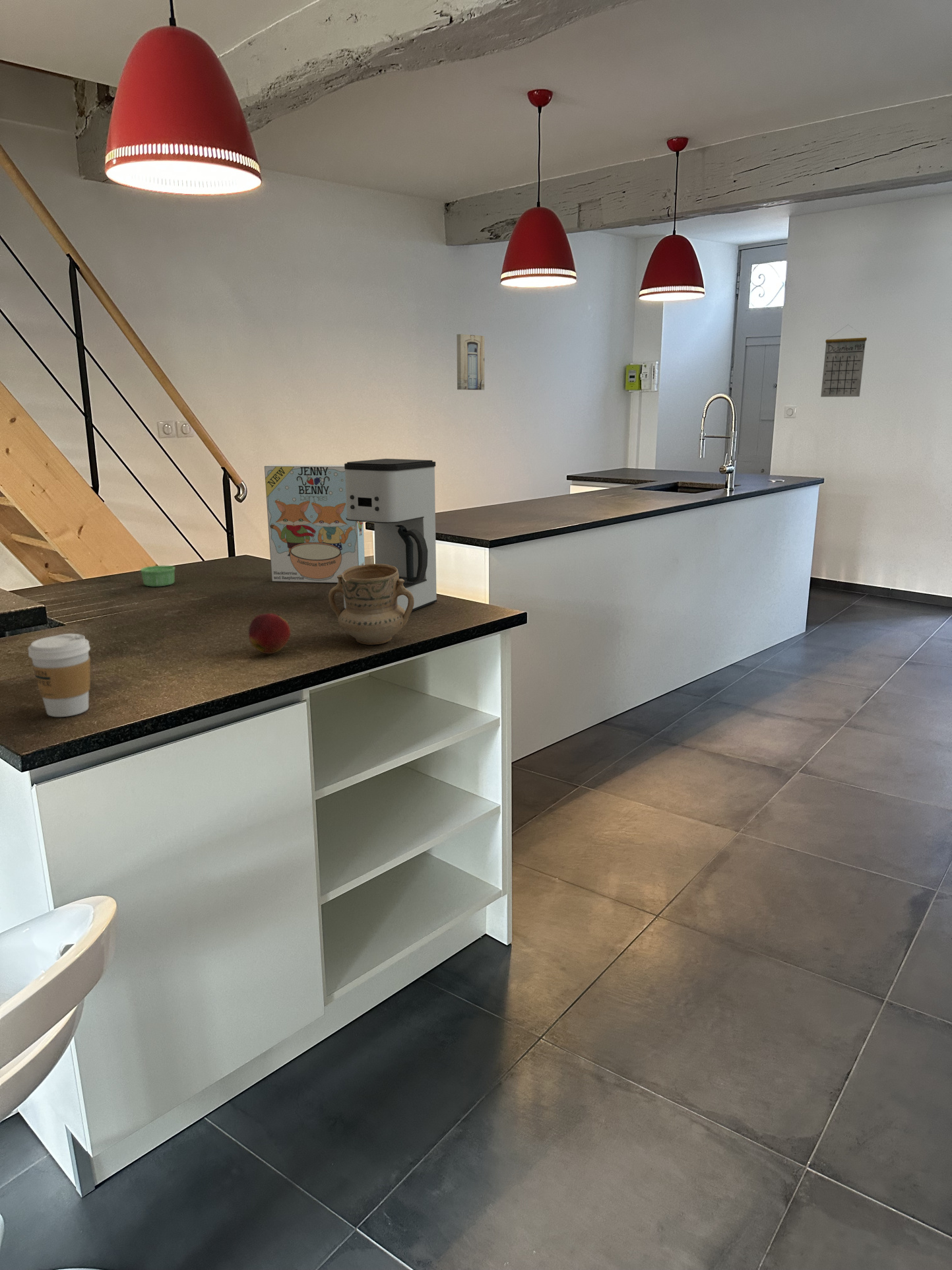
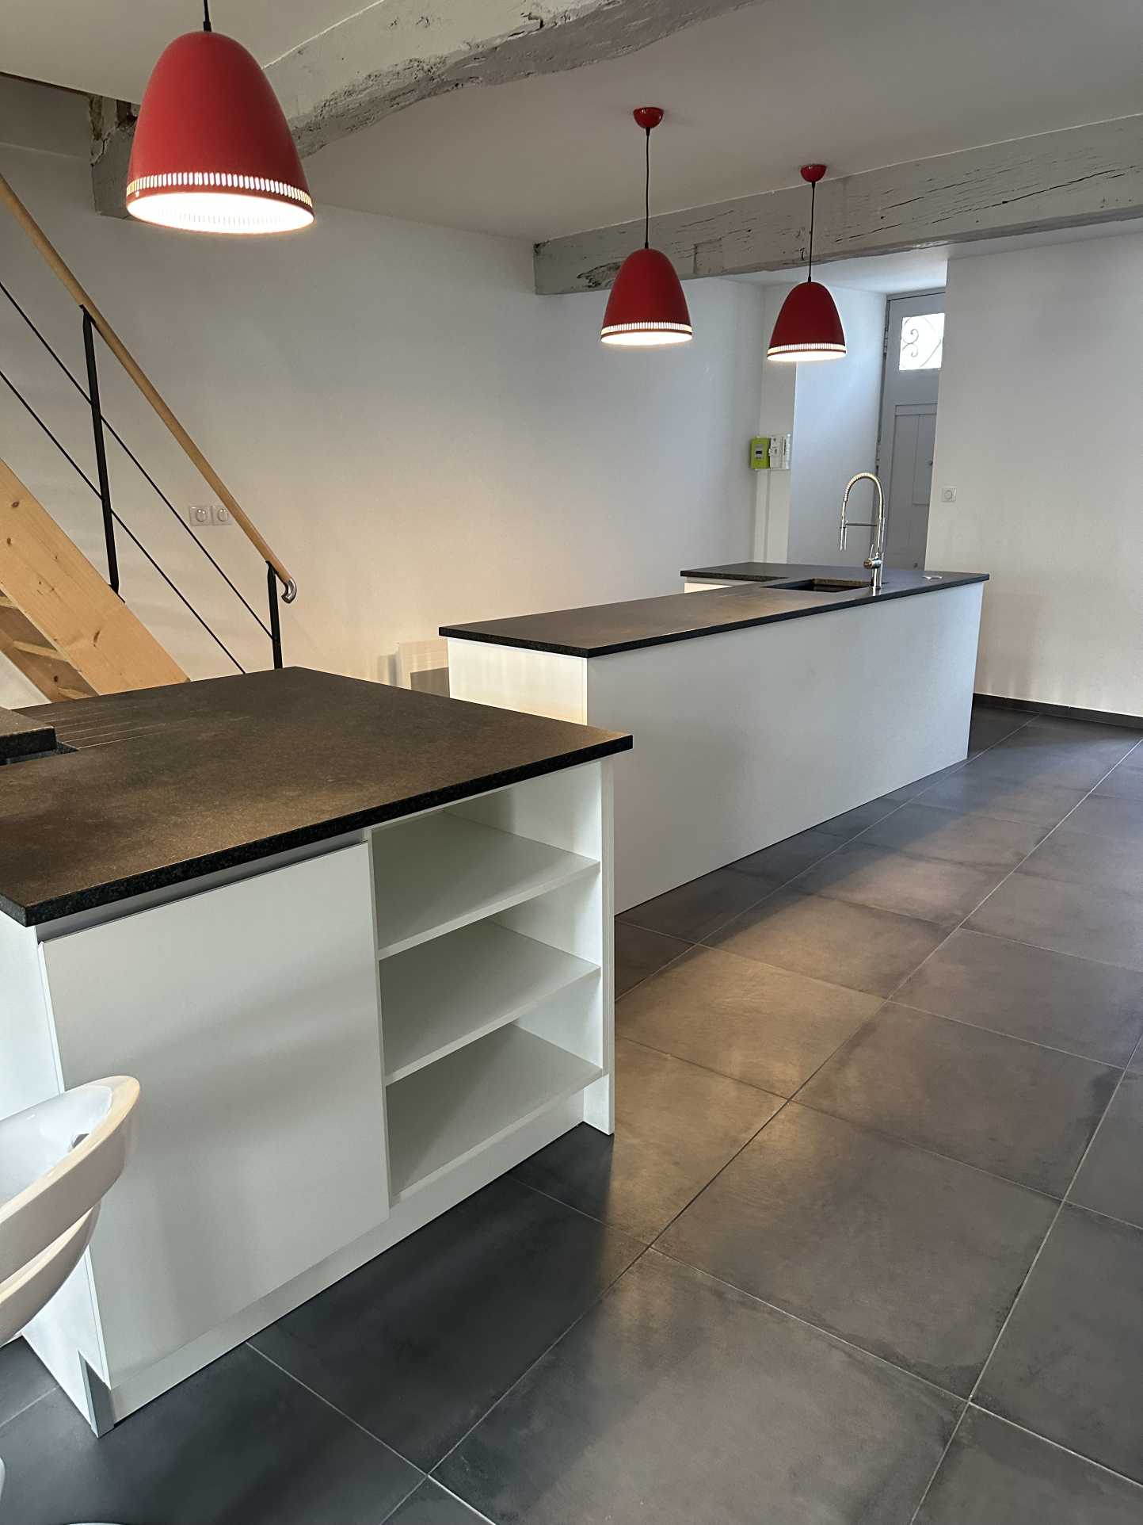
- wall art [456,333,485,391]
- cereal box [264,464,365,584]
- apple [248,613,291,654]
- ramekin [140,565,175,587]
- mug [328,563,414,646]
- calendar [820,324,868,397]
- coffee maker [343,458,437,612]
- coffee cup [27,633,91,718]
